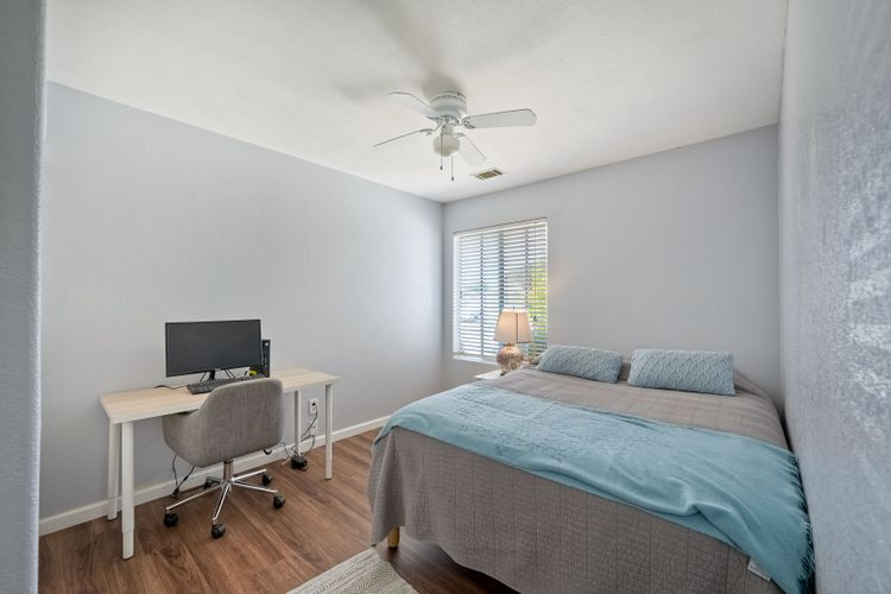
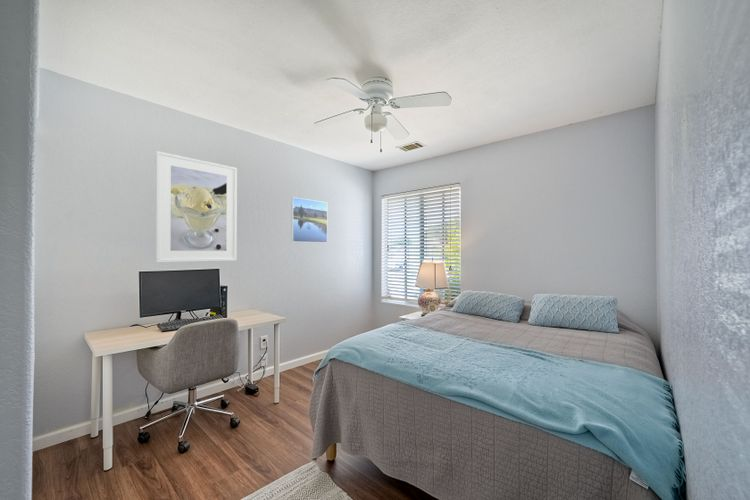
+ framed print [290,196,328,244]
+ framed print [155,150,238,264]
